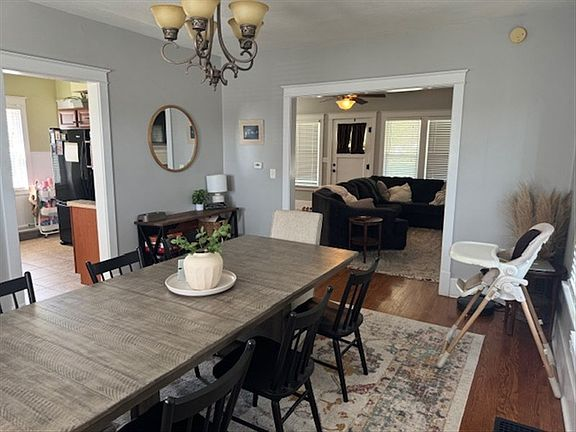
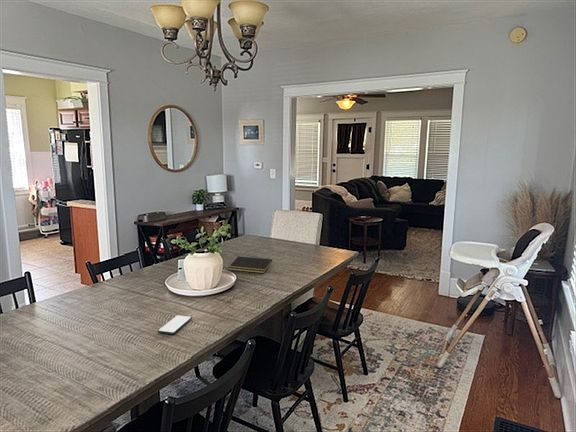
+ smartphone [157,314,193,335]
+ notepad [227,255,273,274]
